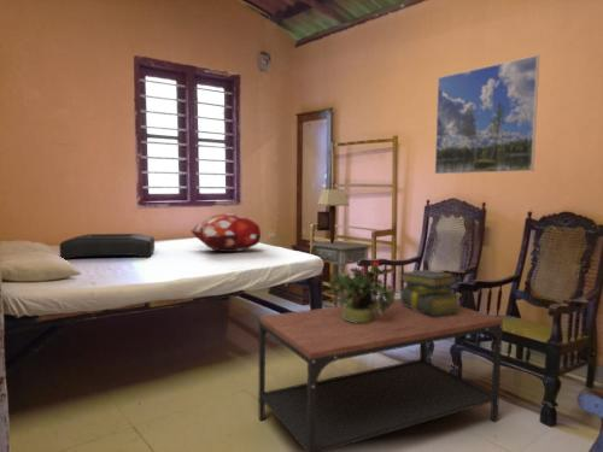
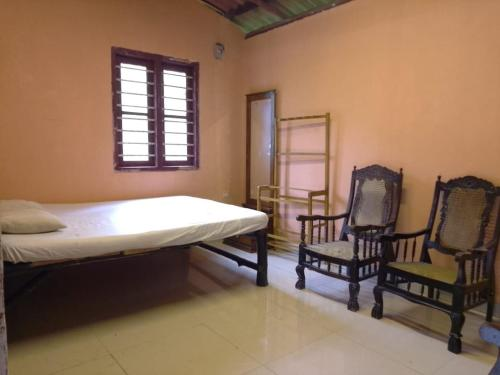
- decorative pillow [189,213,262,253]
- coffee table [258,298,504,452]
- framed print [434,54,540,175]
- potted plant [327,259,398,323]
- cushion [58,233,156,260]
- lampshade [316,188,350,243]
- stack of books [399,269,463,317]
- side table [306,240,371,307]
